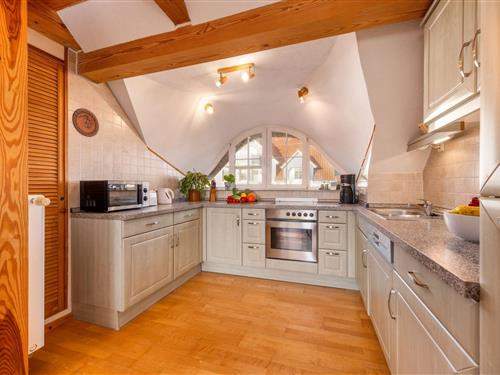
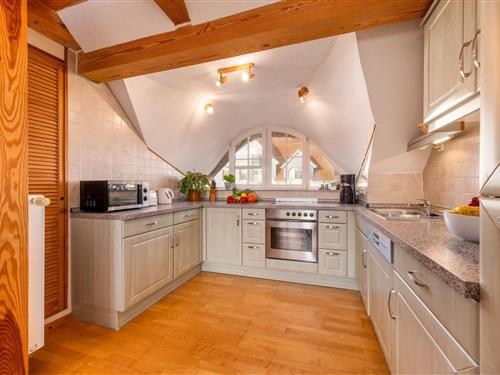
- decorative plate [71,107,100,138]
